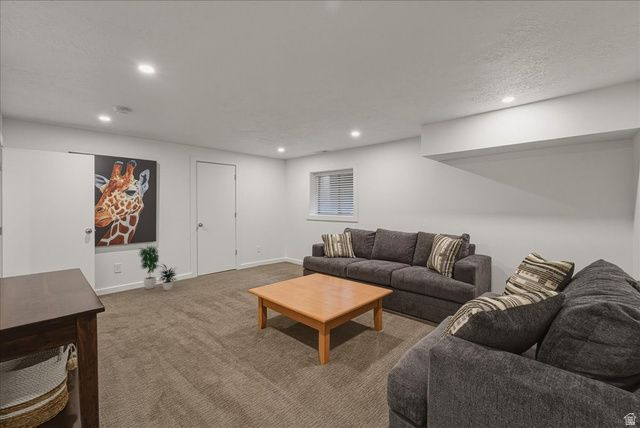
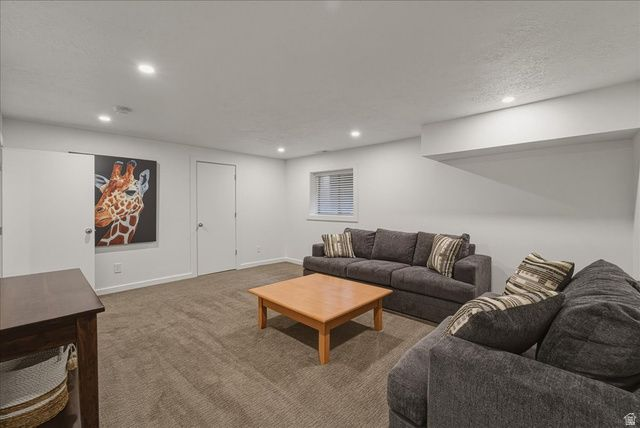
- potted plant [137,244,179,291]
